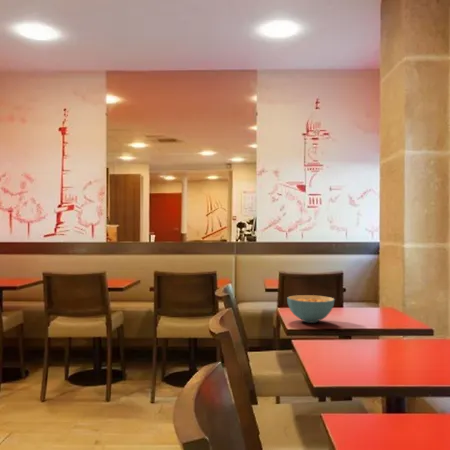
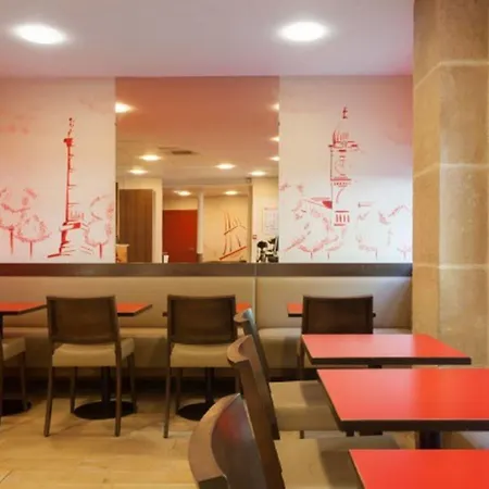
- cereal bowl [286,294,336,324]
